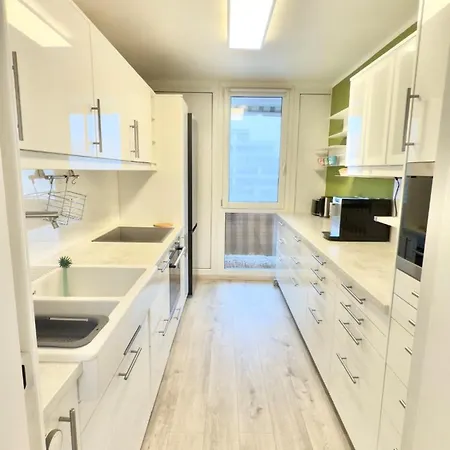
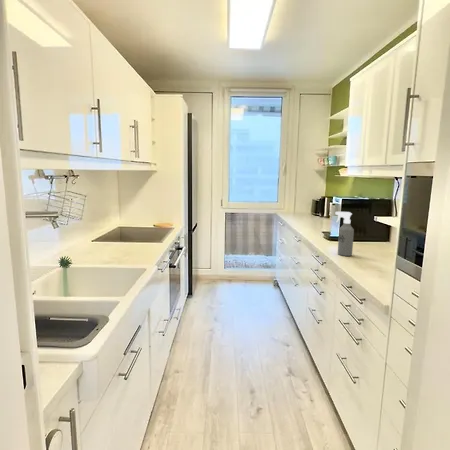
+ spray bottle [335,211,355,257]
